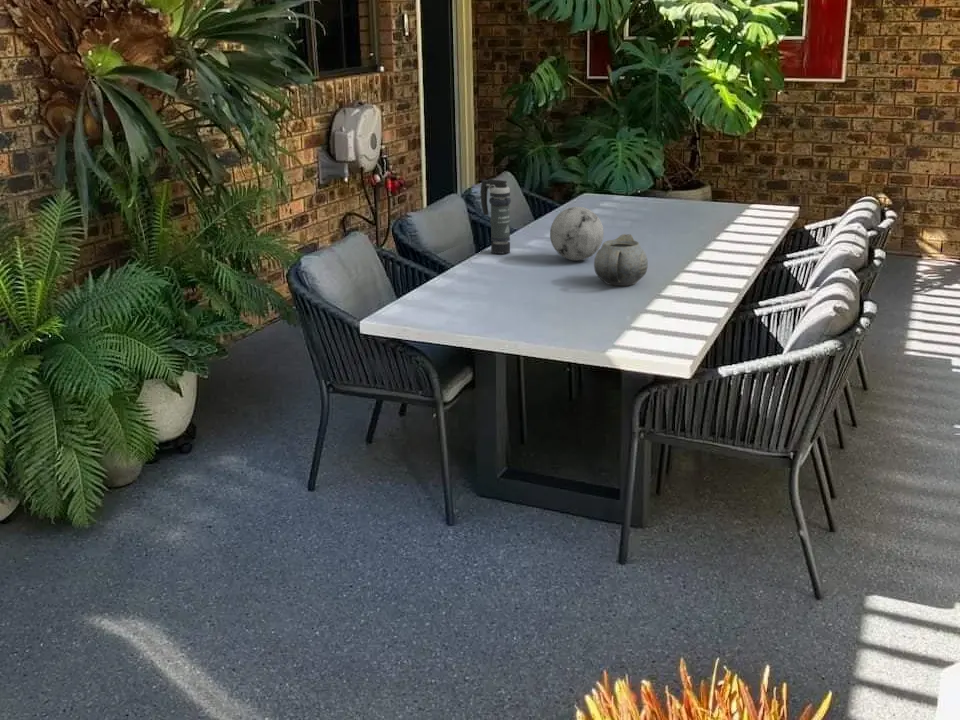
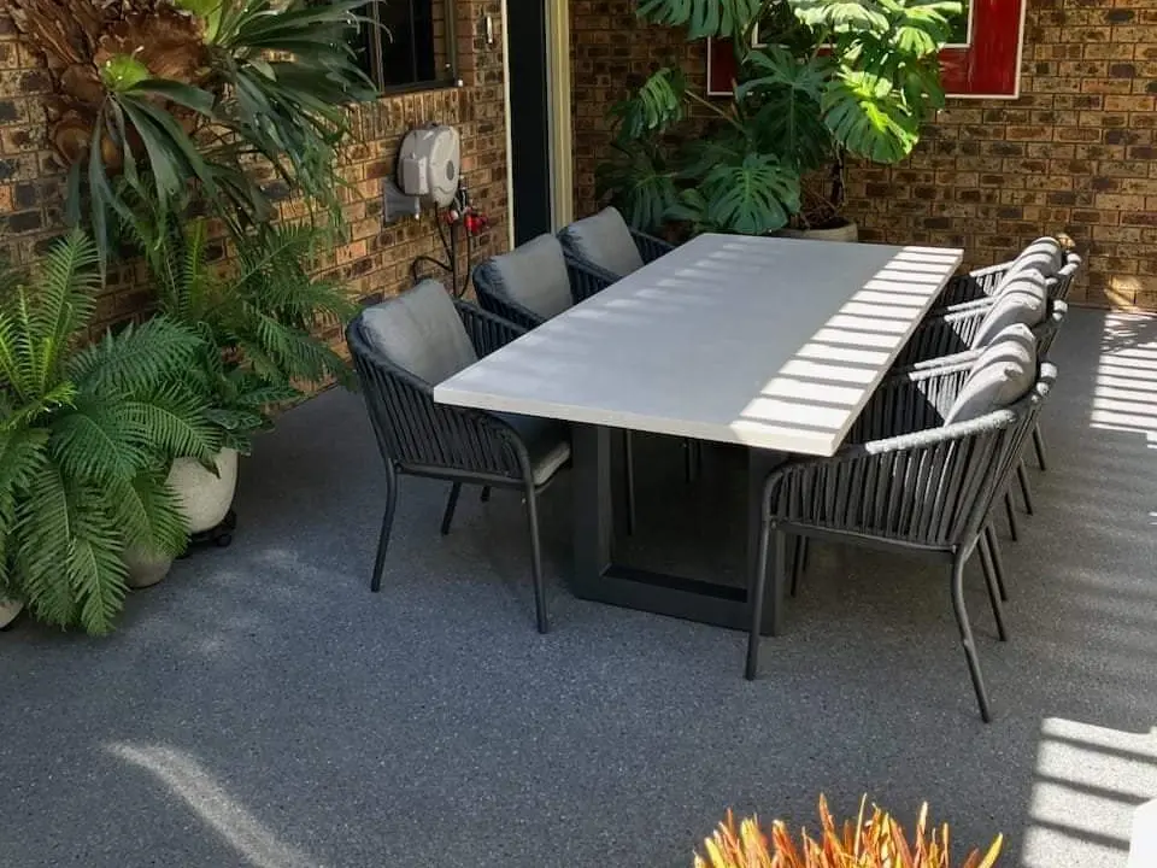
- smoke grenade [479,178,512,255]
- teapot [593,233,649,287]
- decorative orb [549,206,605,262]
